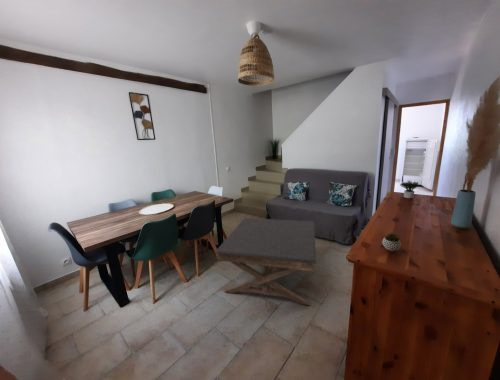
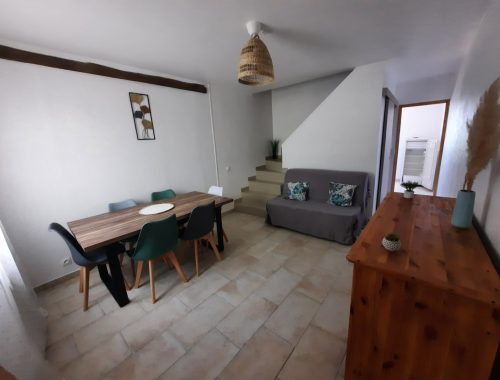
- coffee table [214,217,317,306]
